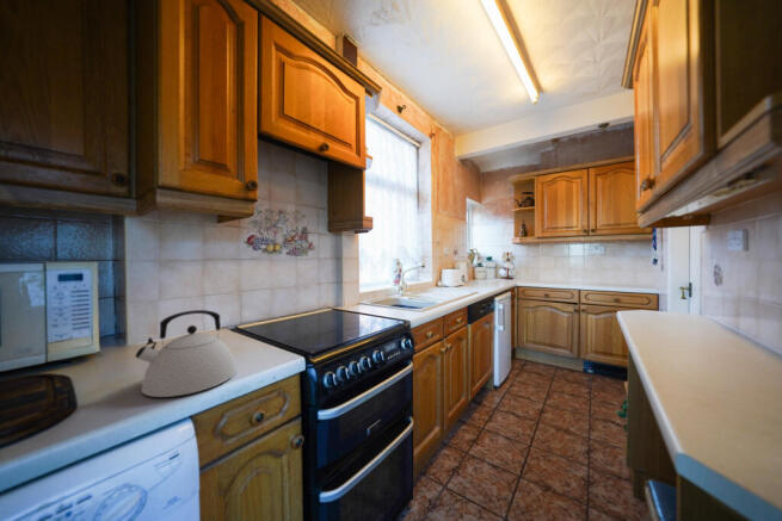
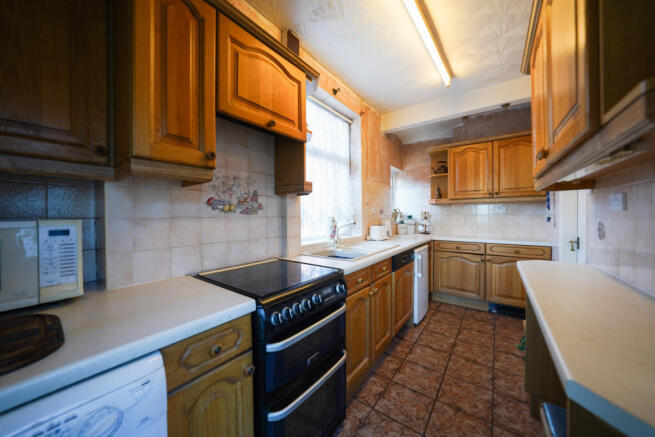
- kettle [135,309,238,398]
